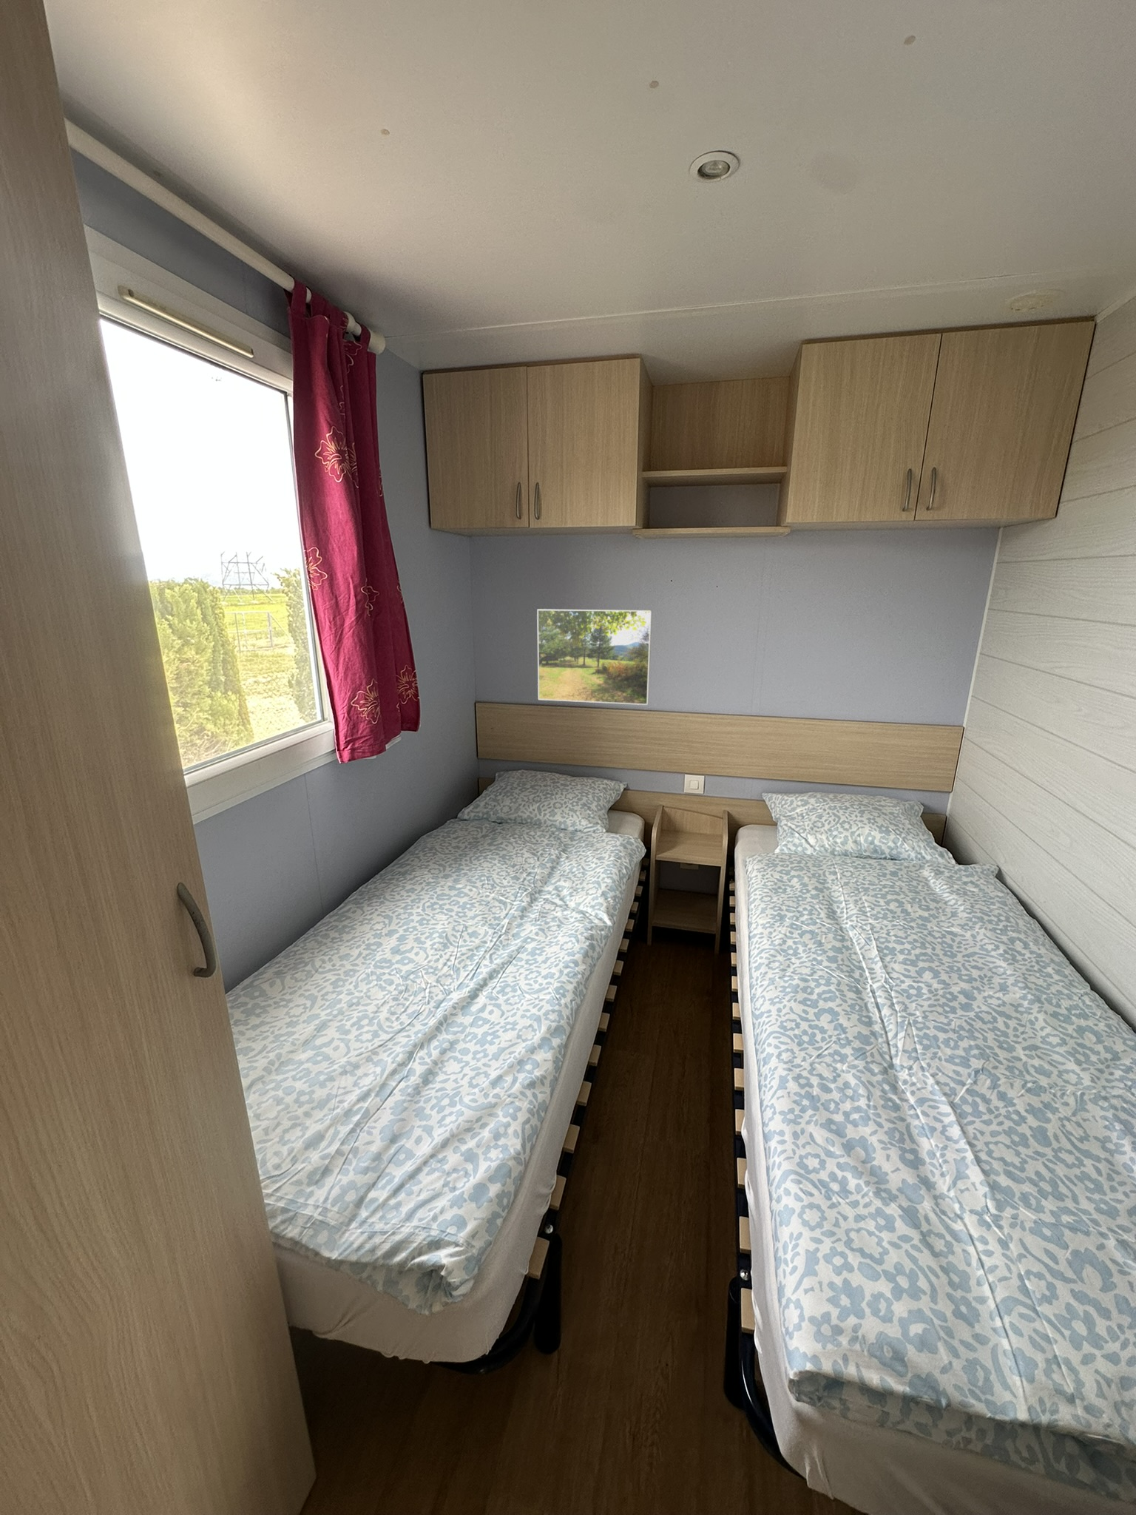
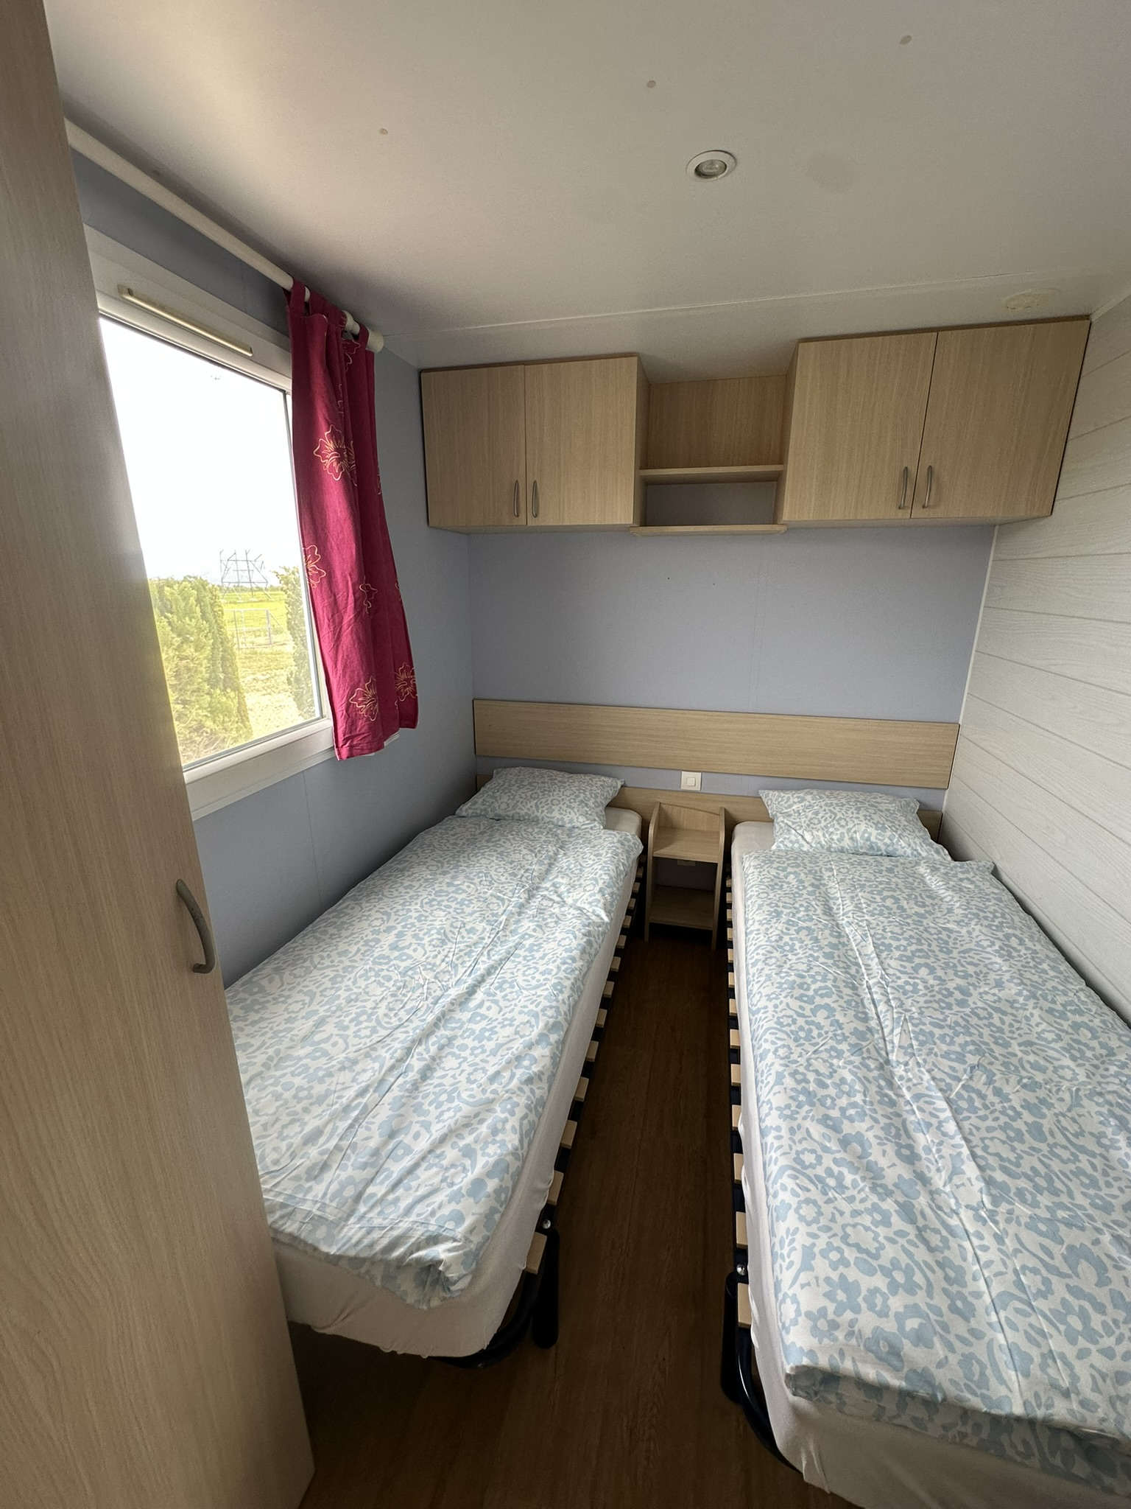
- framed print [536,608,653,706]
